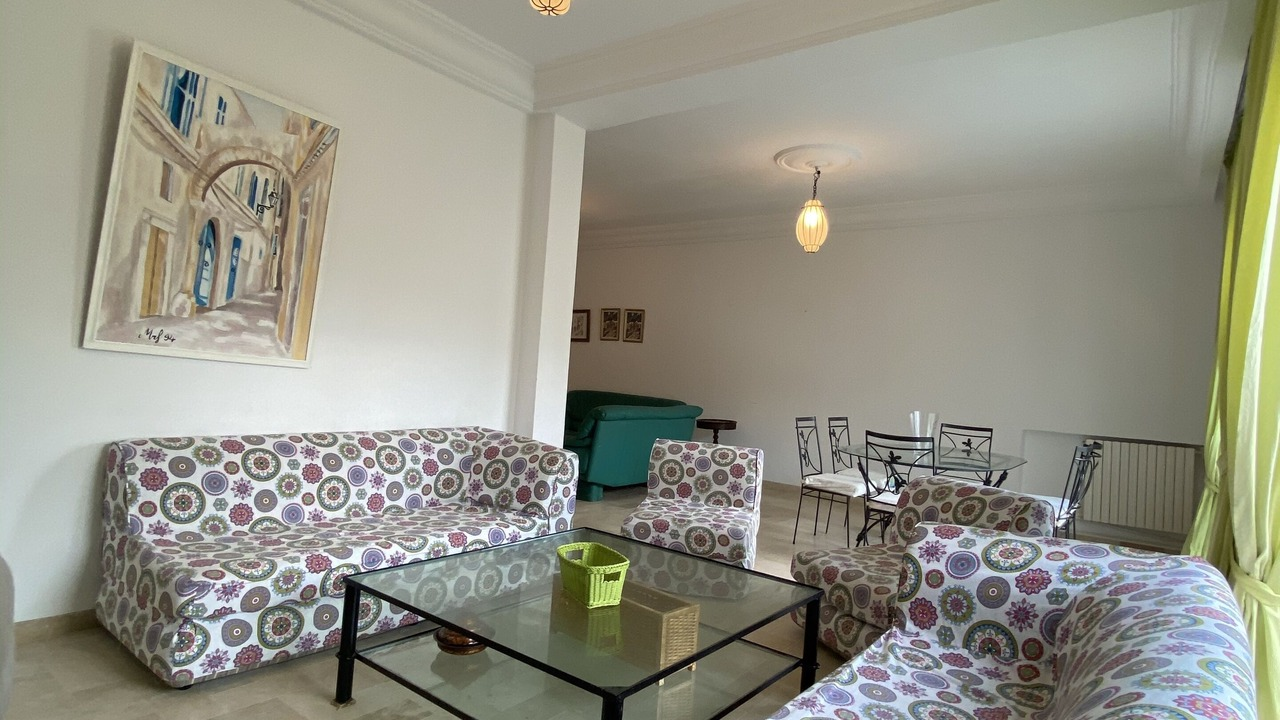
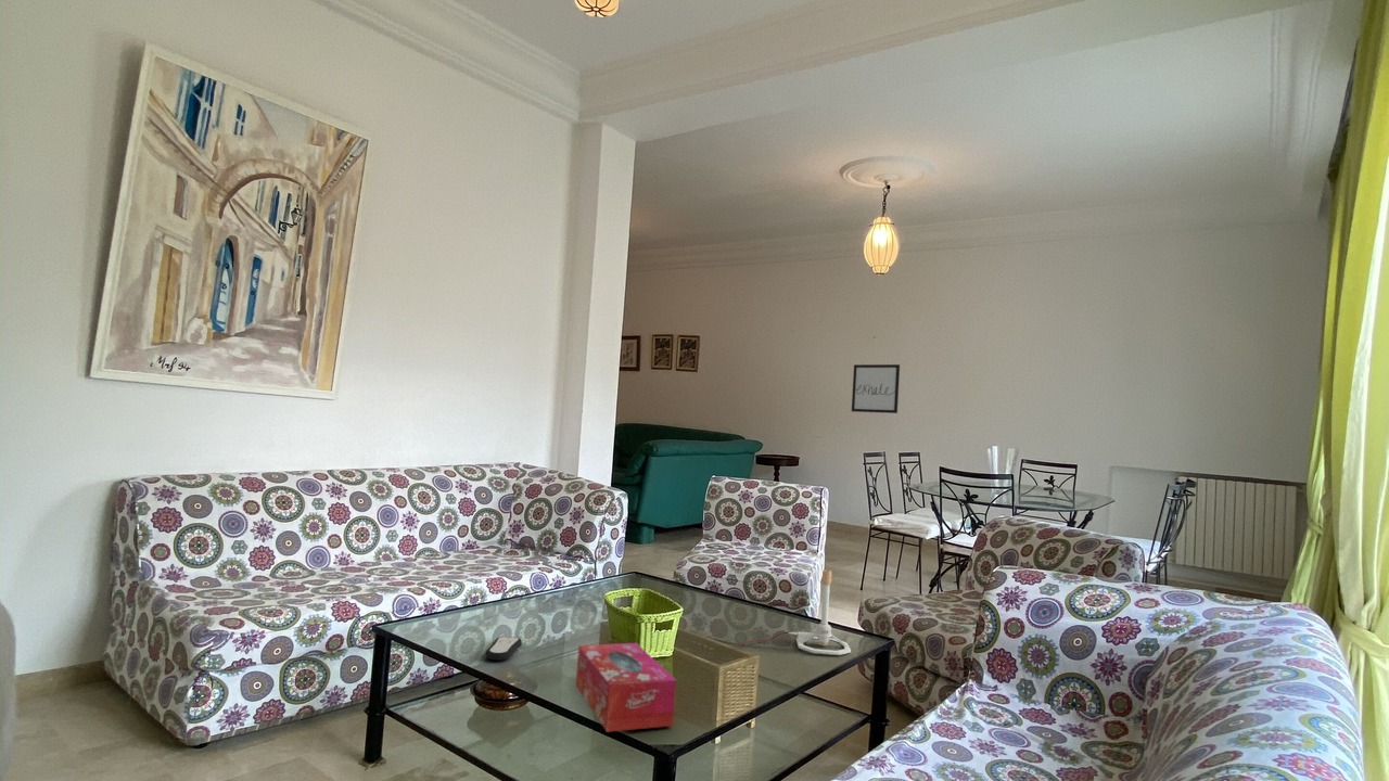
+ remote control [485,636,523,661]
+ tissue box [575,642,677,733]
+ lamp base [741,569,852,656]
+ wall art [851,363,901,414]
